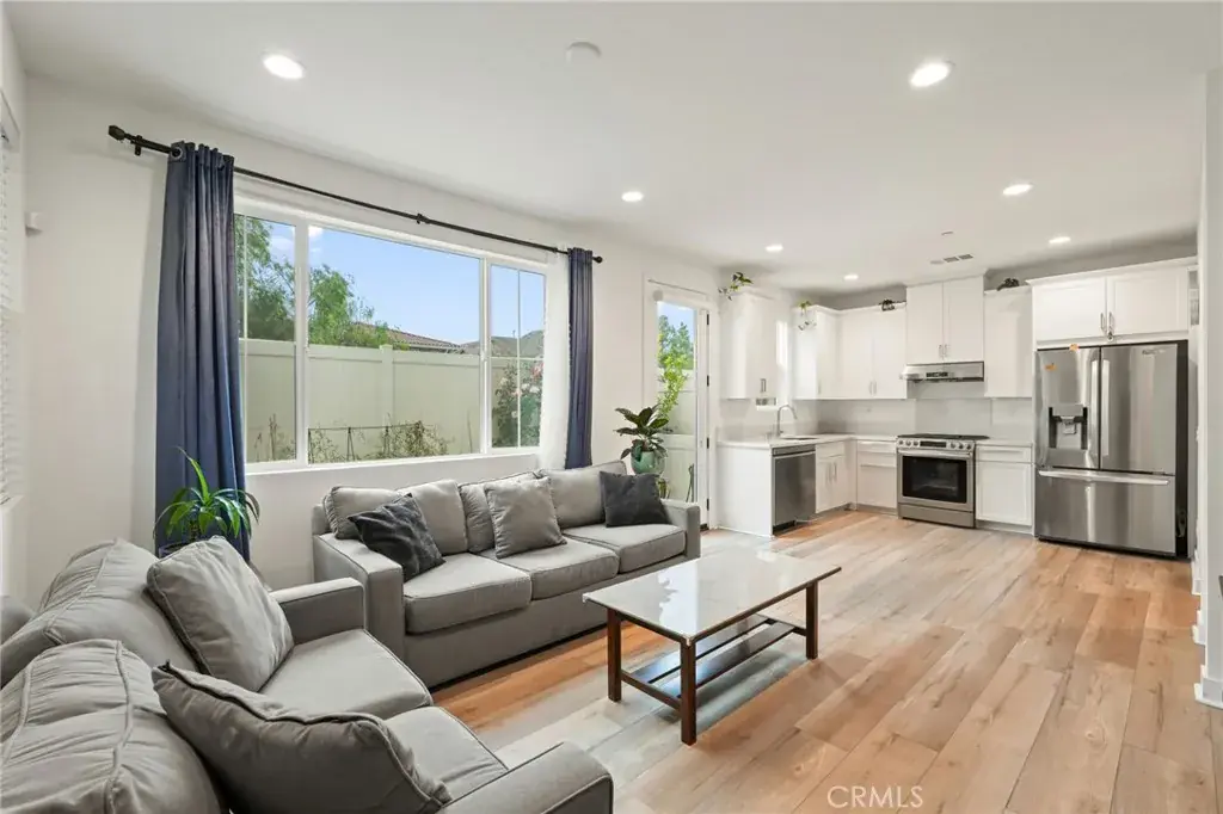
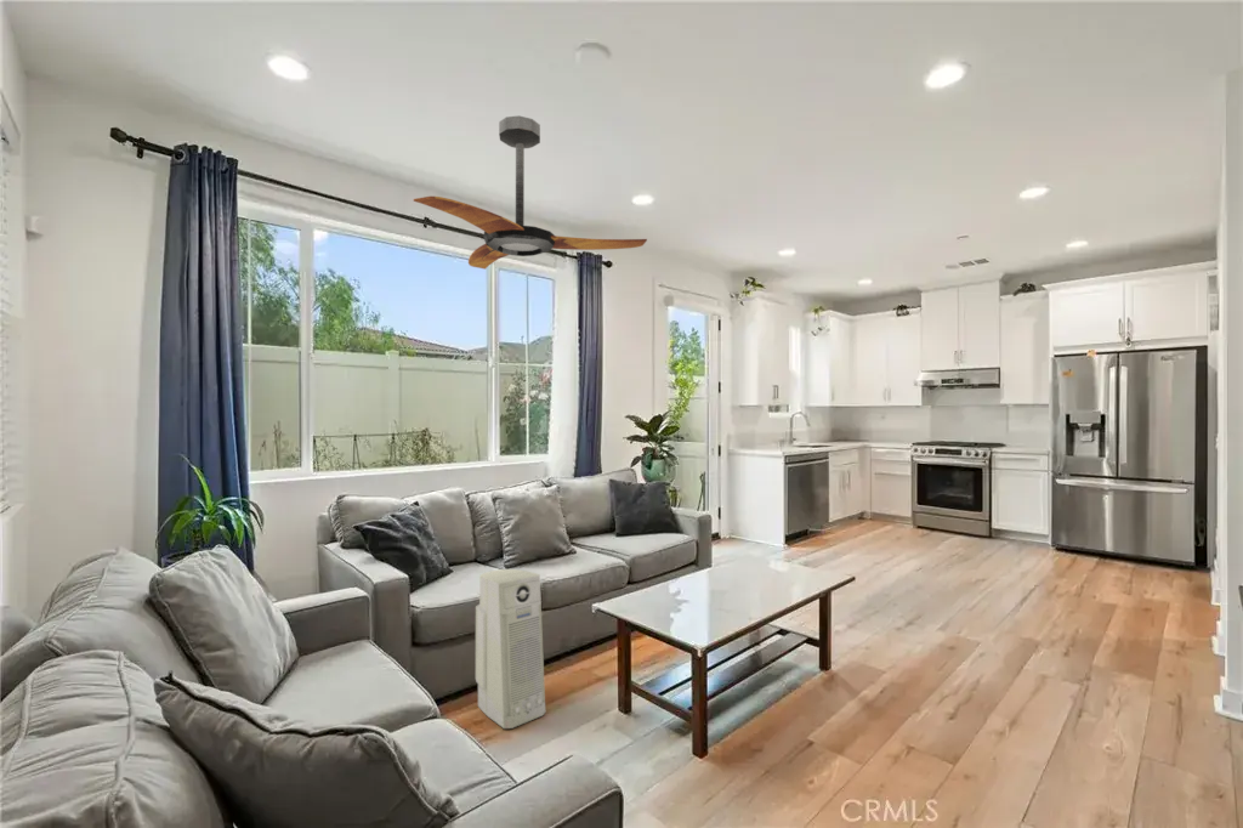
+ ceiling fan [413,114,648,271]
+ air purifier [475,568,546,730]
